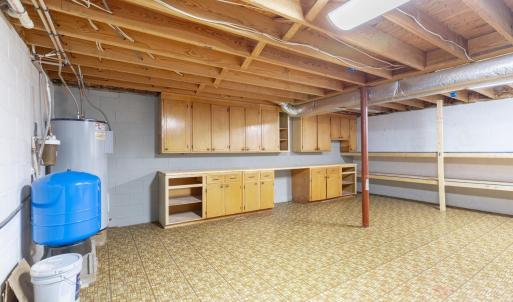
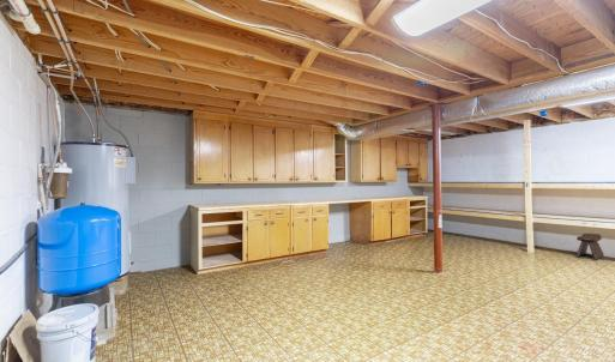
+ stool [575,233,605,261]
